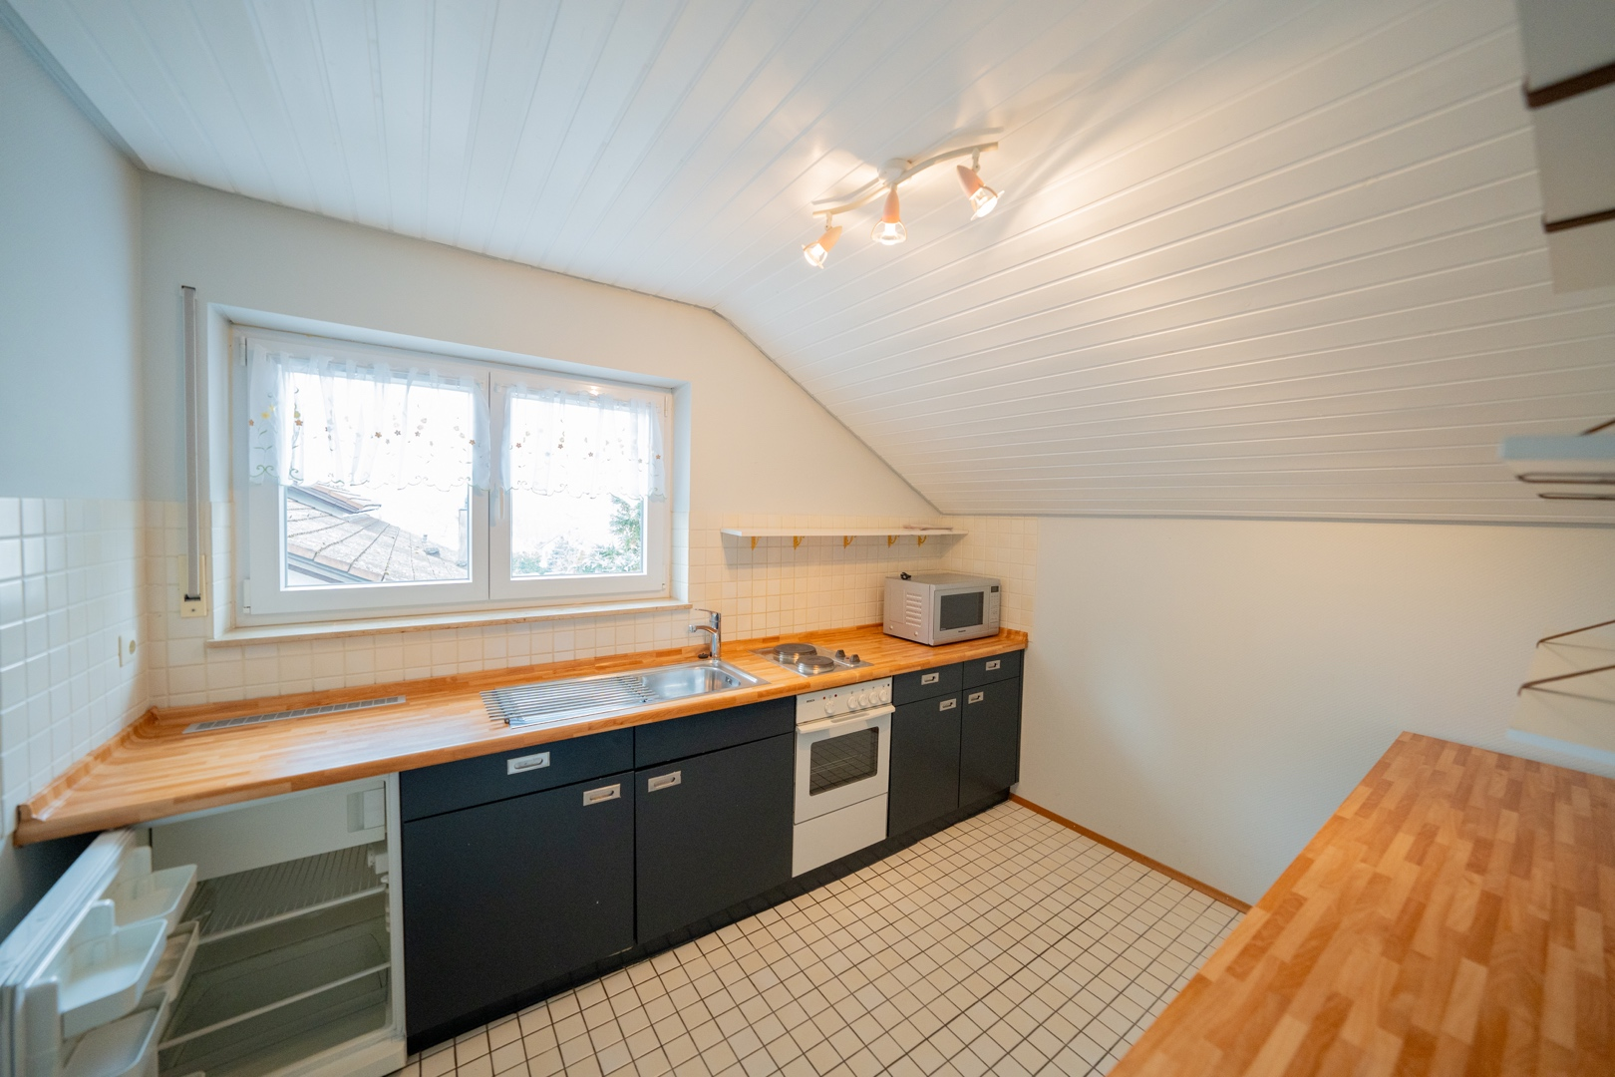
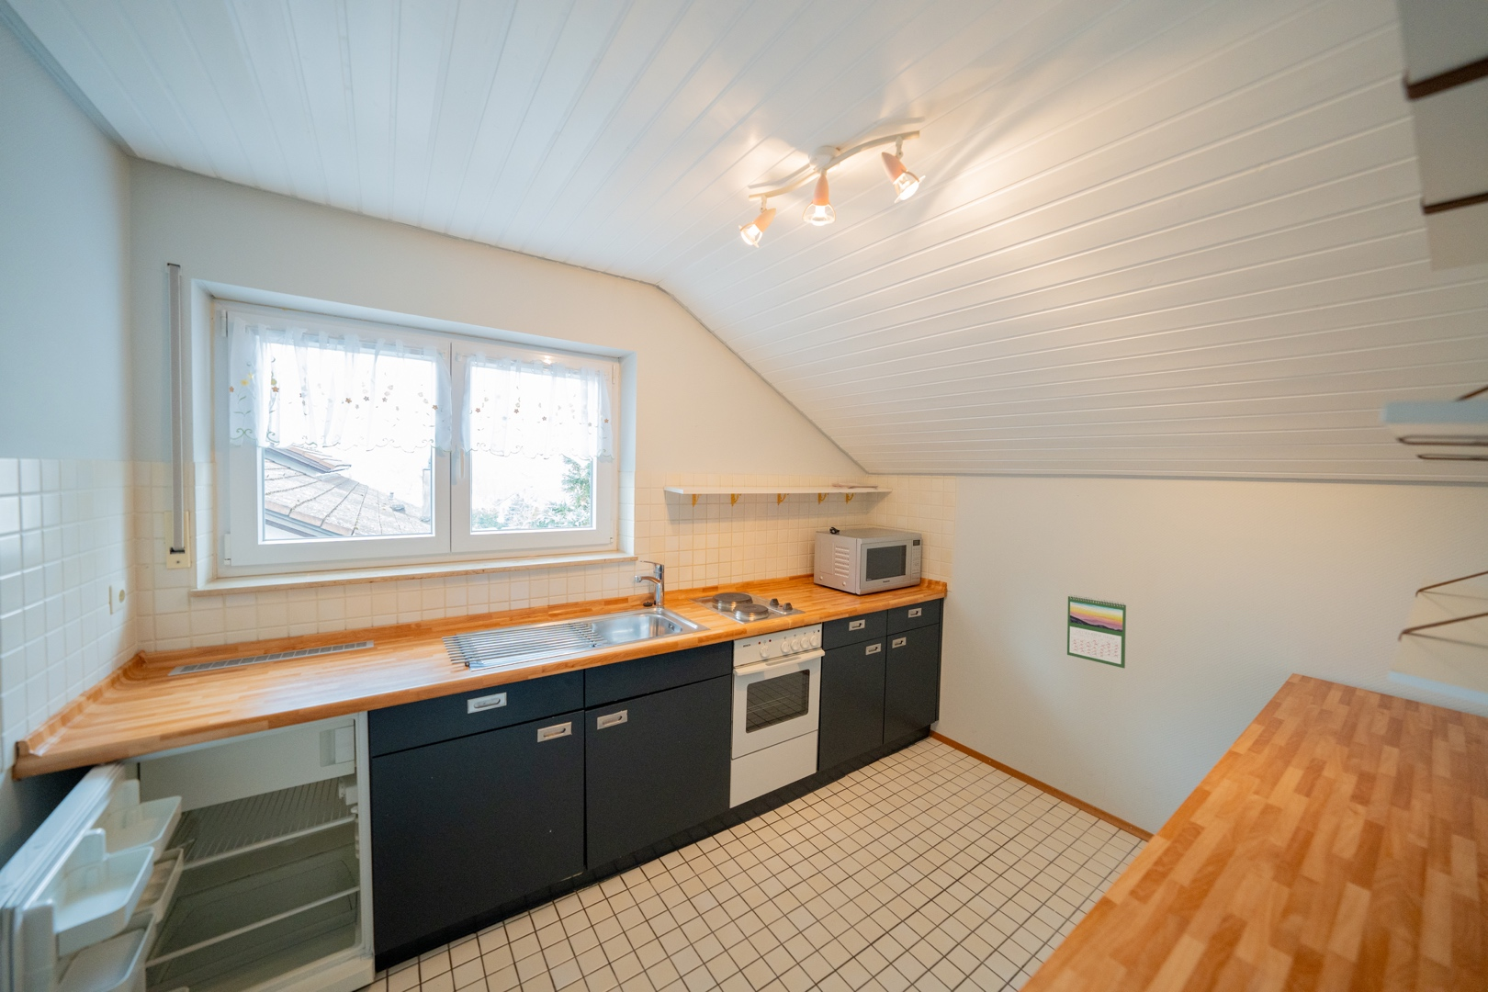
+ calendar [1066,595,1127,670]
